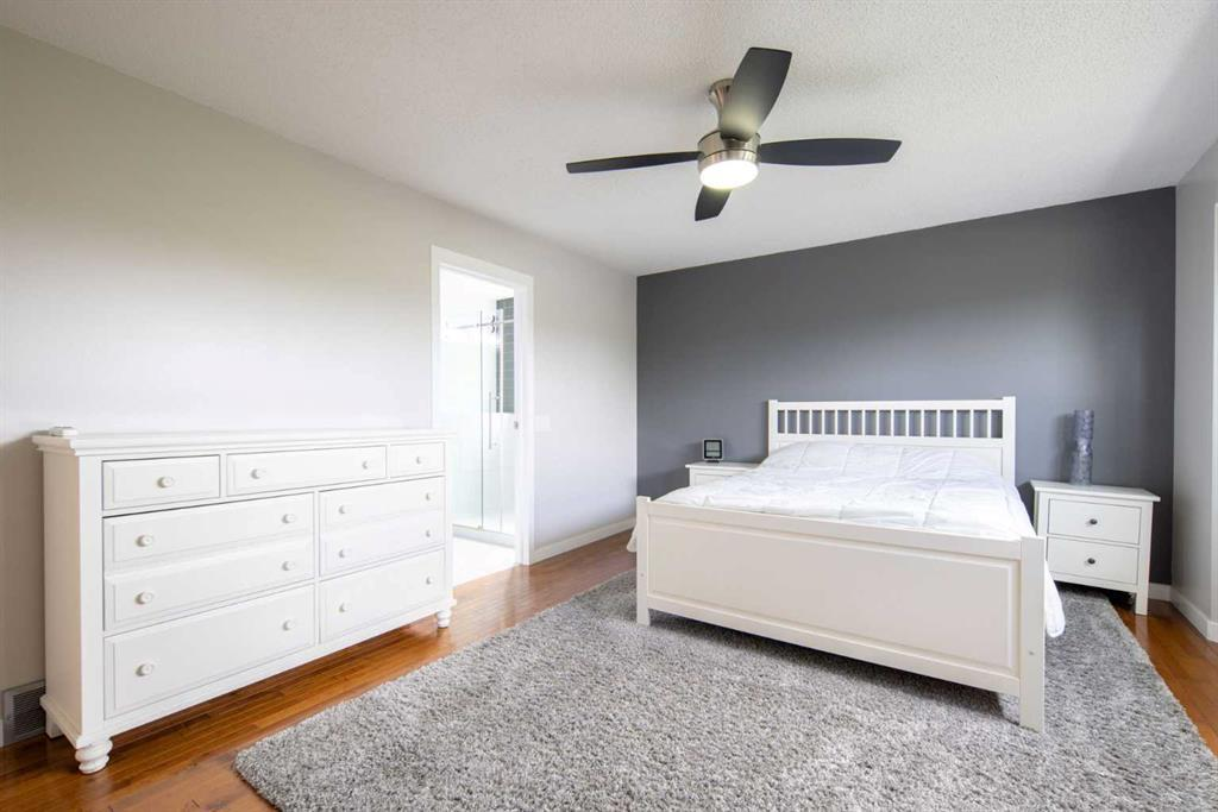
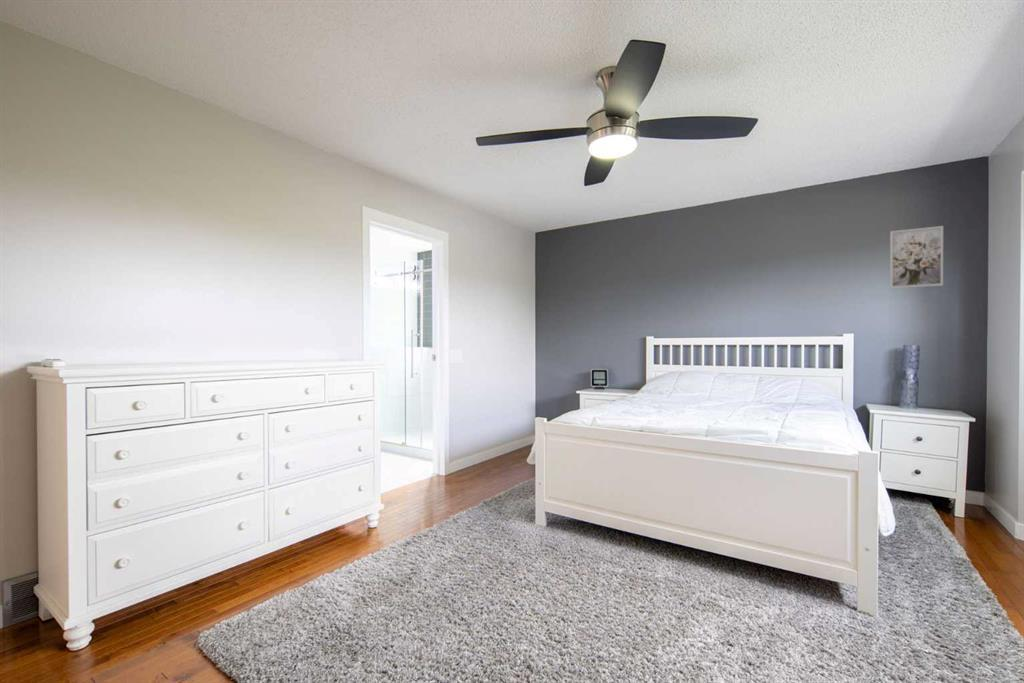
+ wall art [889,225,944,289]
